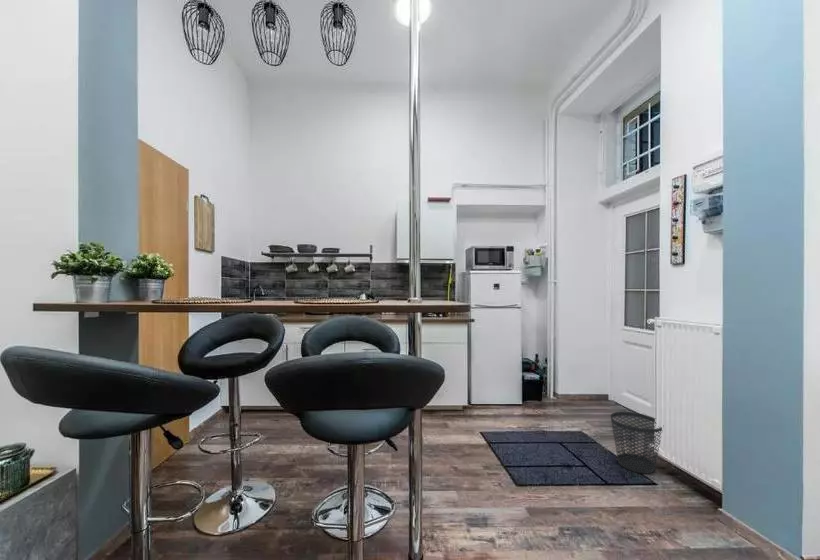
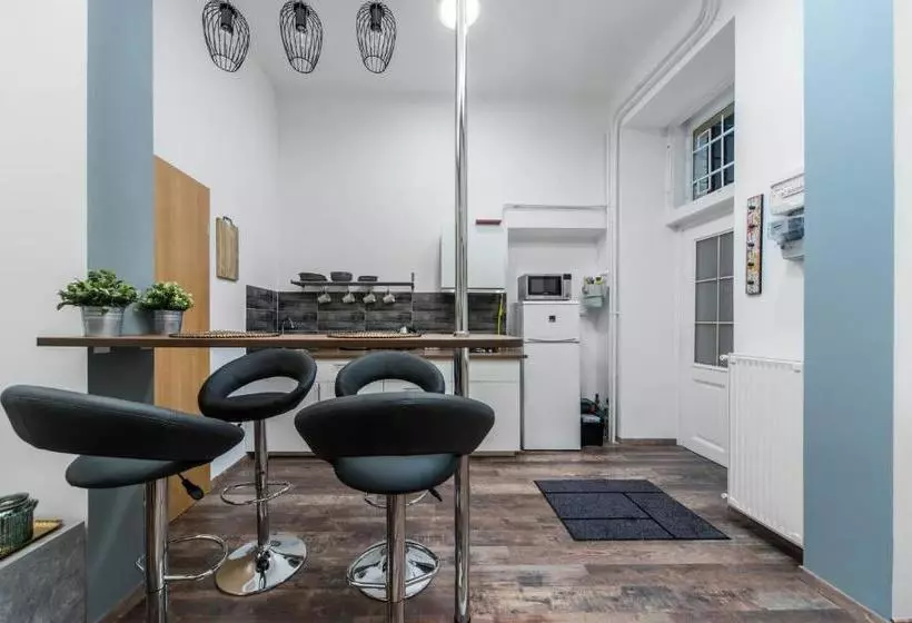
- wastebasket [609,411,663,475]
